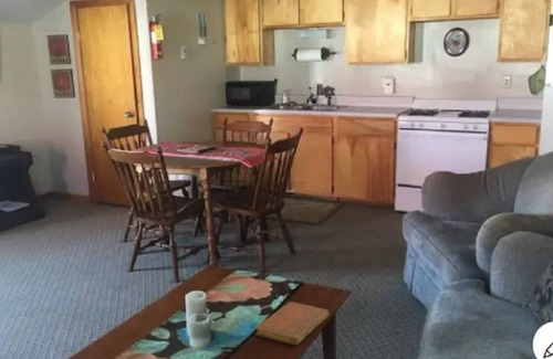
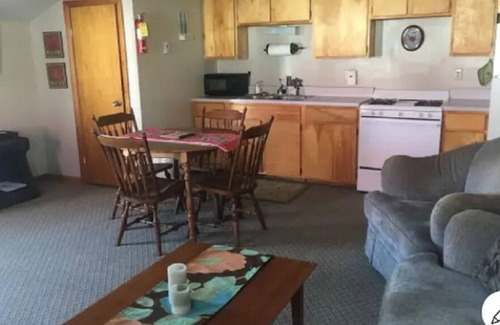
- notebook [254,300,331,347]
